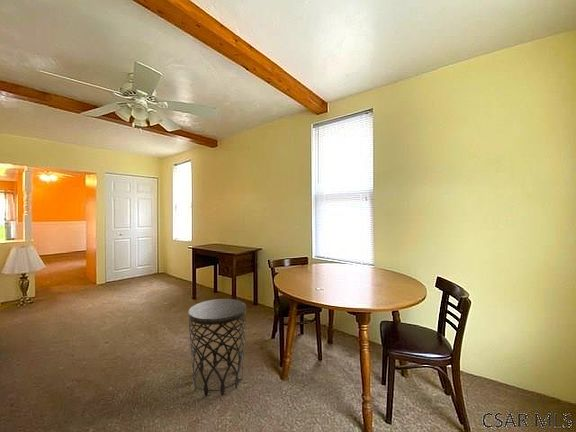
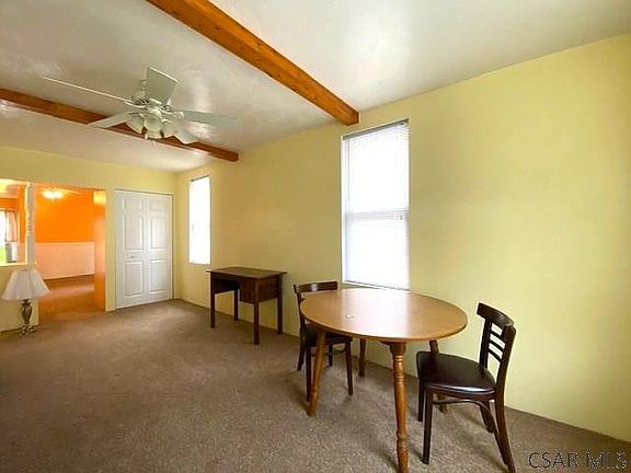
- side table [187,298,247,397]
